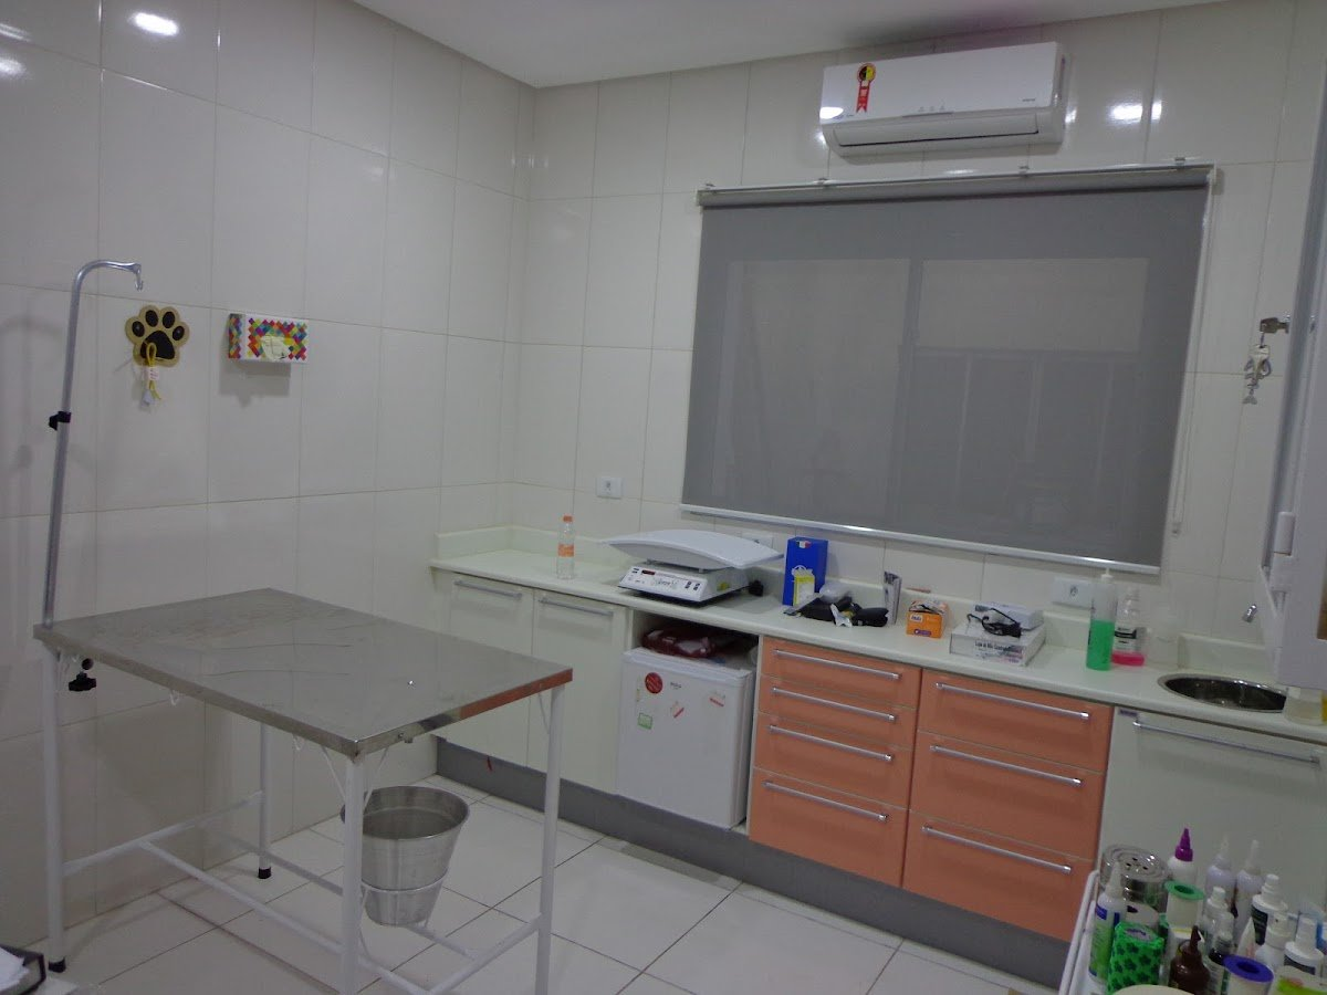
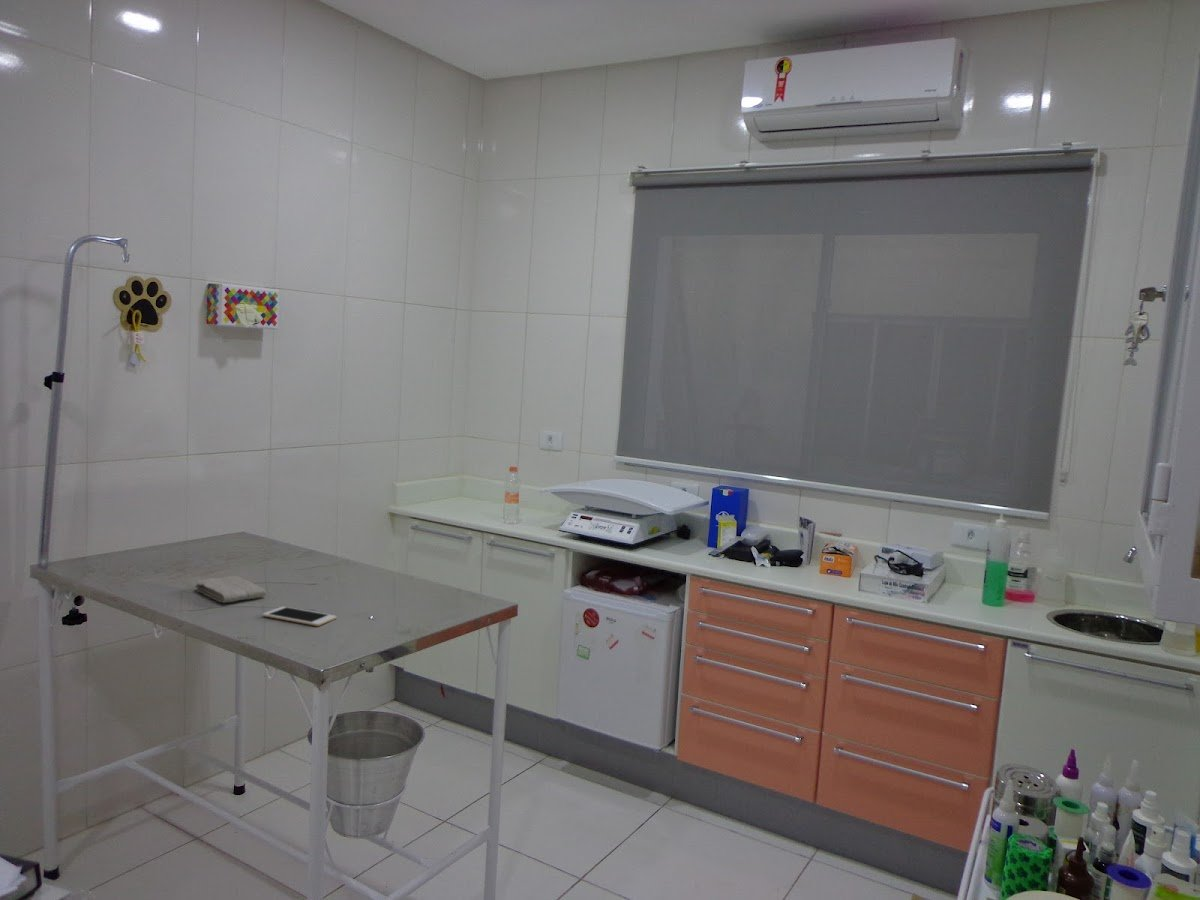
+ washcloth [194,575,267,604]
+ cell phone [262,606,337,627]
